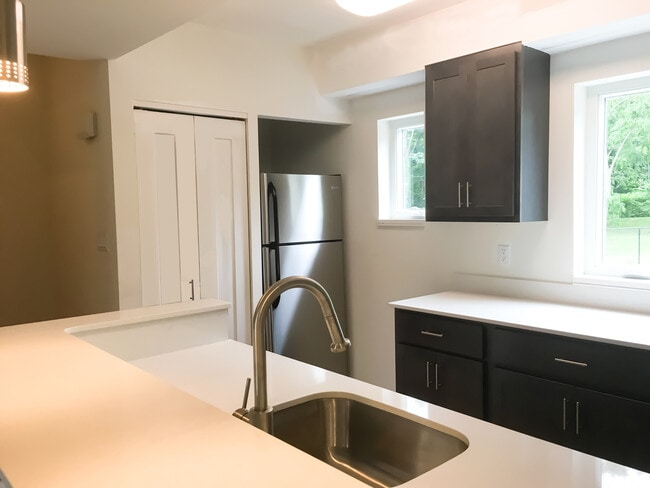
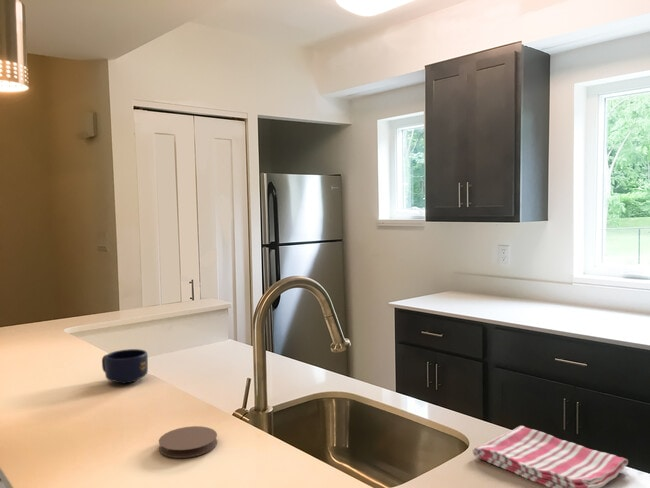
+ dish towel [471,425,629,488]
+ coaster [158,425,218,459]
+ mug [101,348,149,385]
